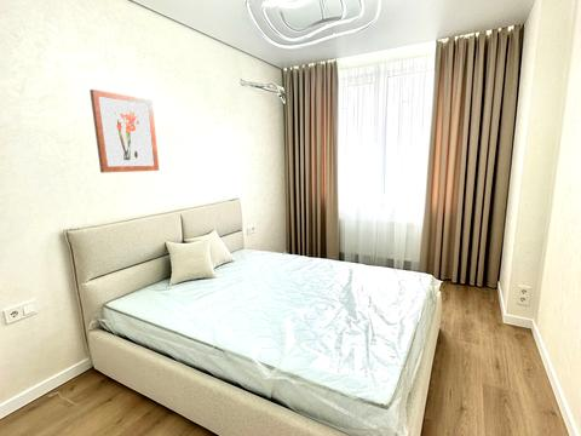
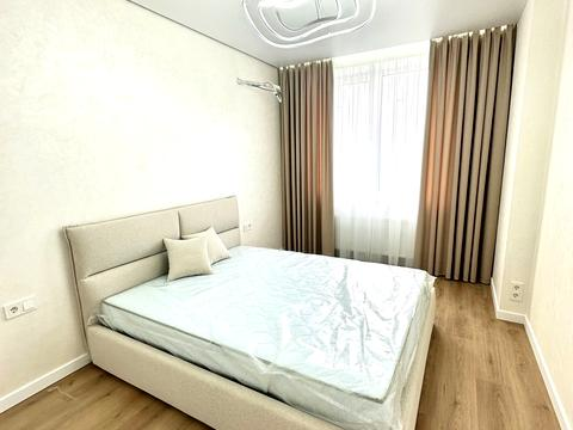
- wall art [88,88,160,174]
